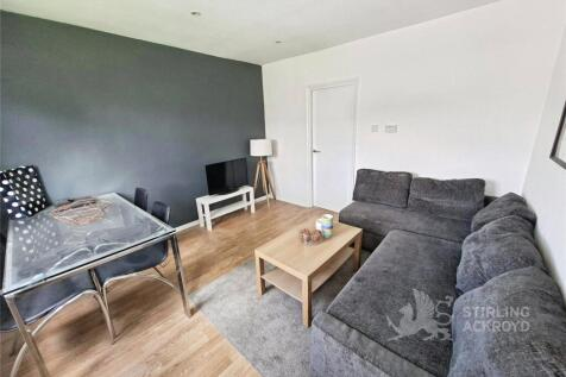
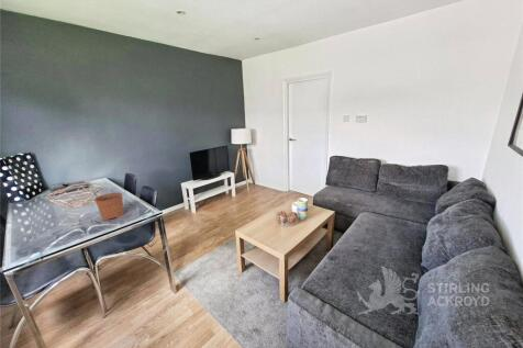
+ plant pot [93,186,125,221]
